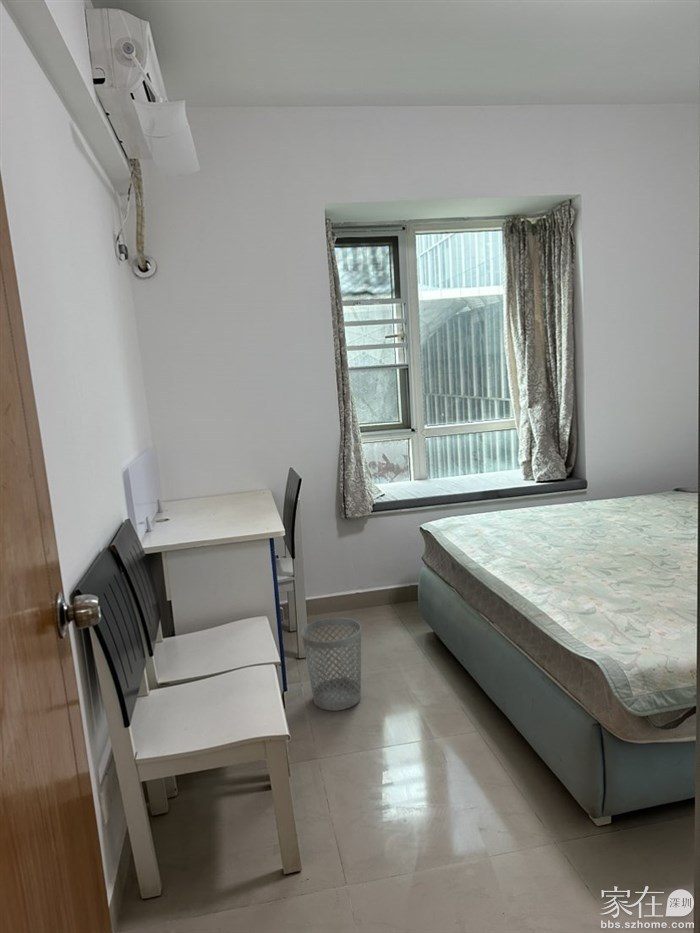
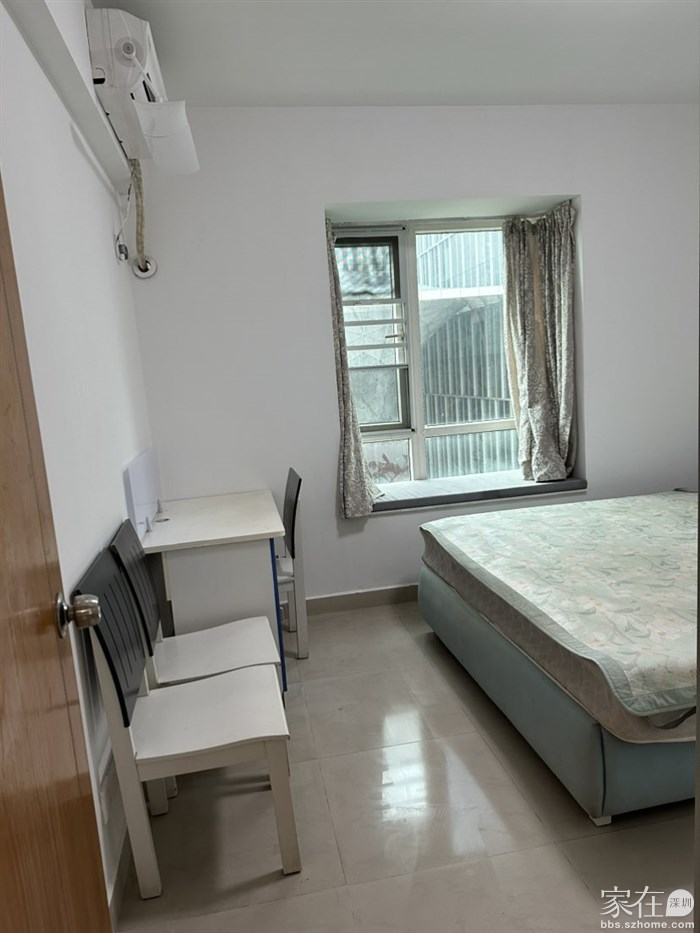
- wastebasket [301,617,362,712]
